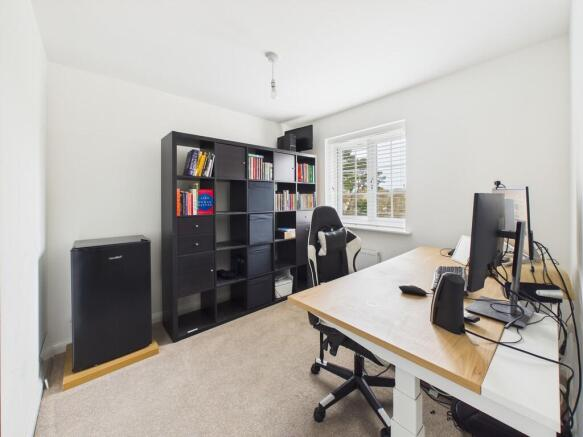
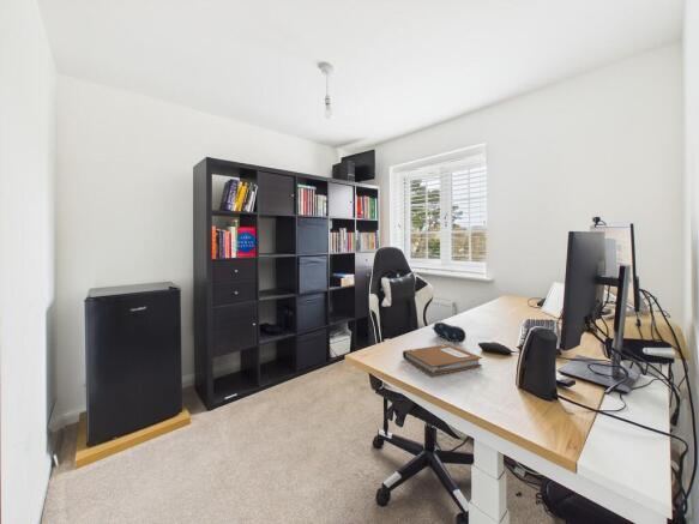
+ pencil case [432,321,468,344]
+ notebook [402,343,483,377]
